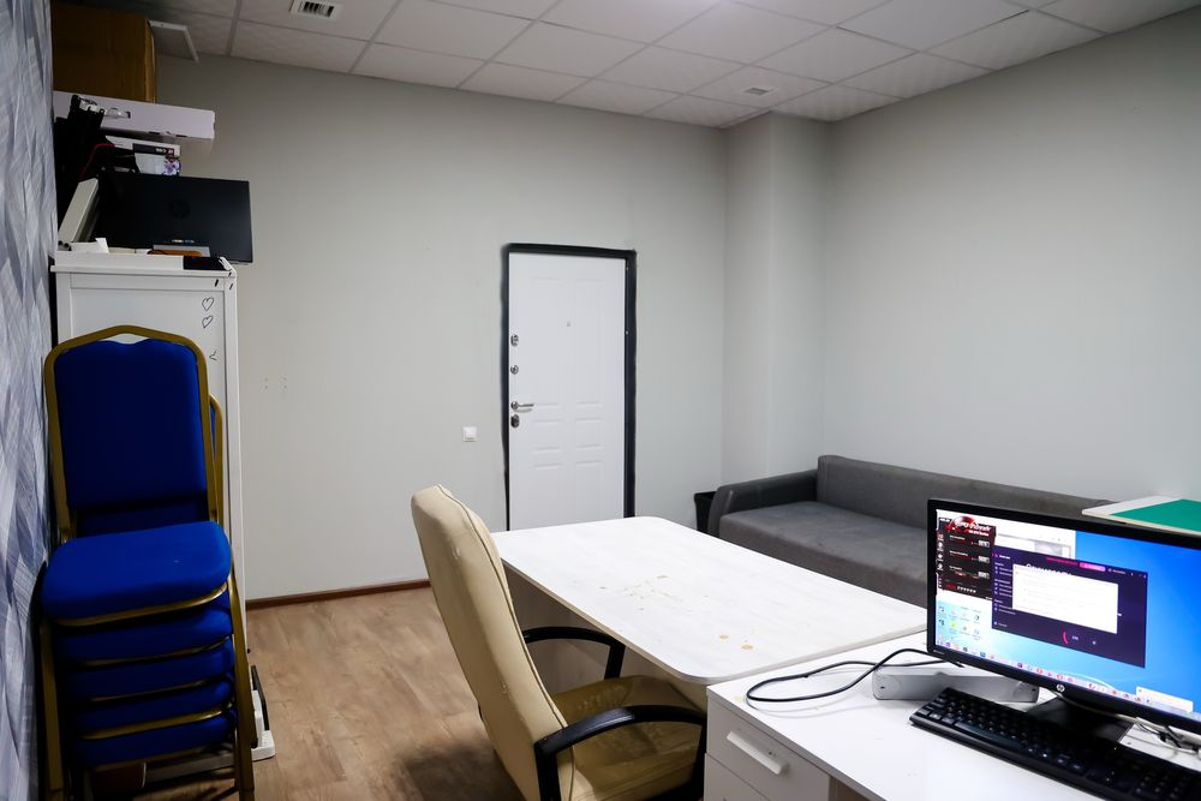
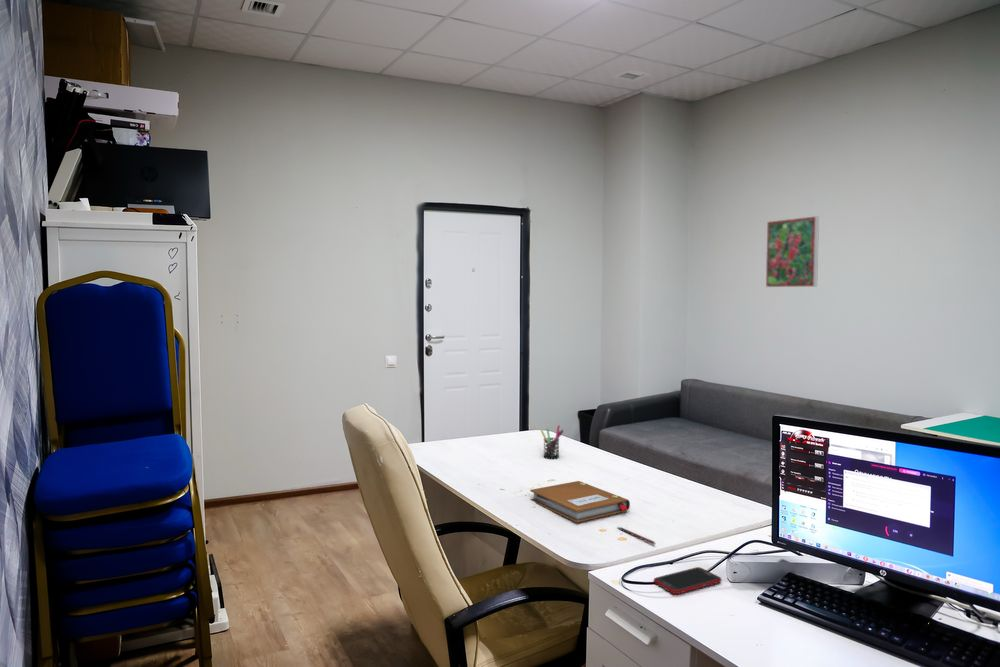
+ pen holder [540,424,564,460]
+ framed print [765,215,820,288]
+ notebook [529,480,631,523]
+ cell phone [653,566,722,595]
+ pen [616,526,657,545]
